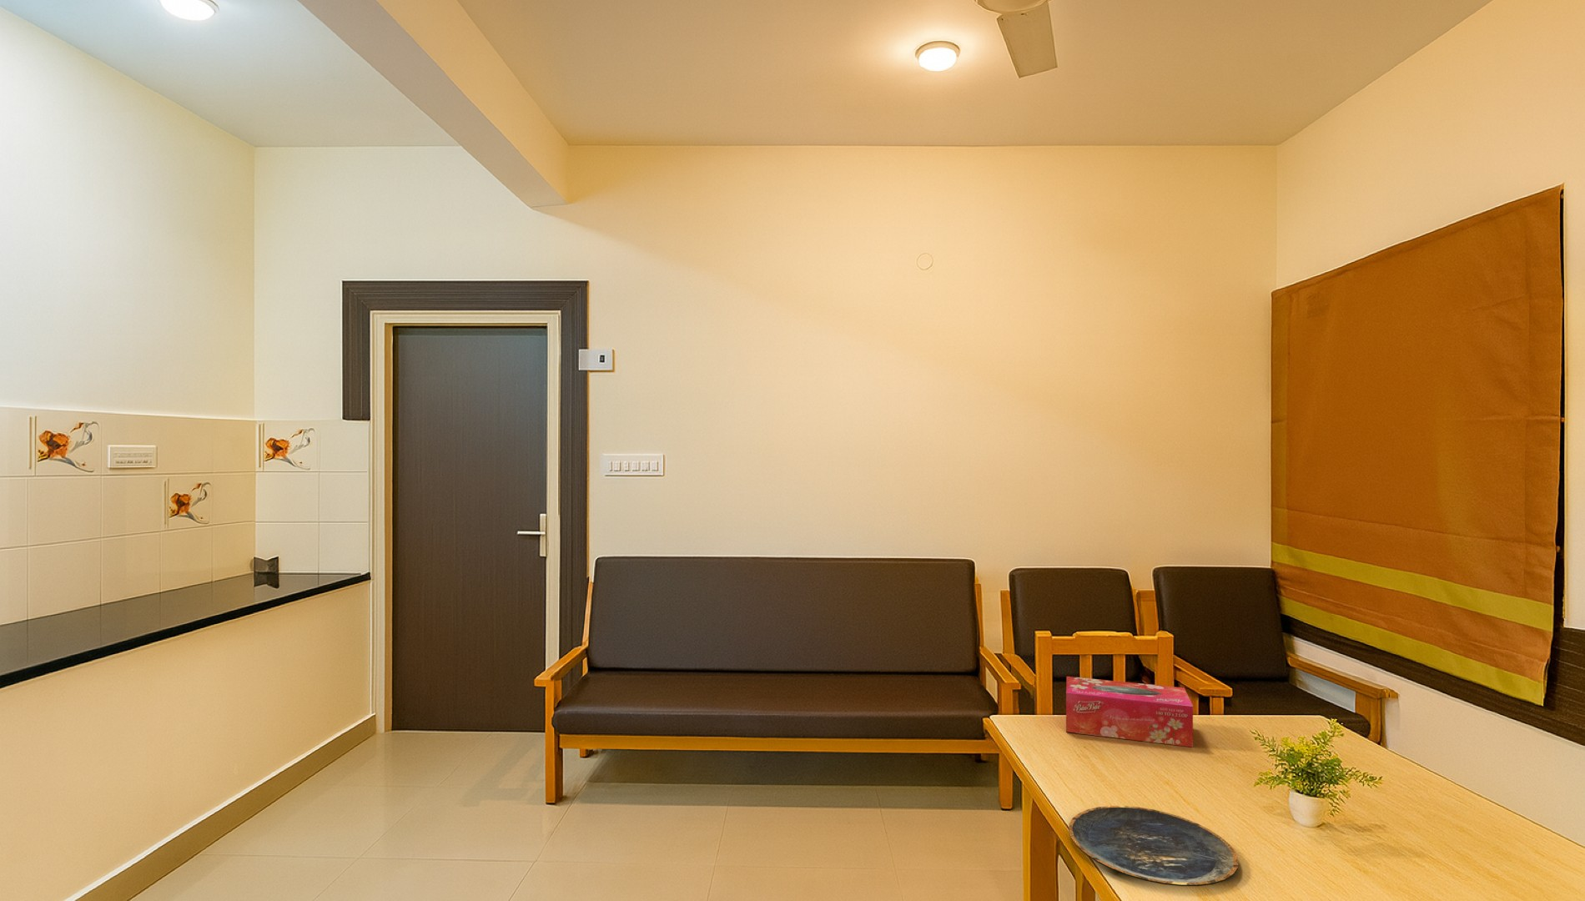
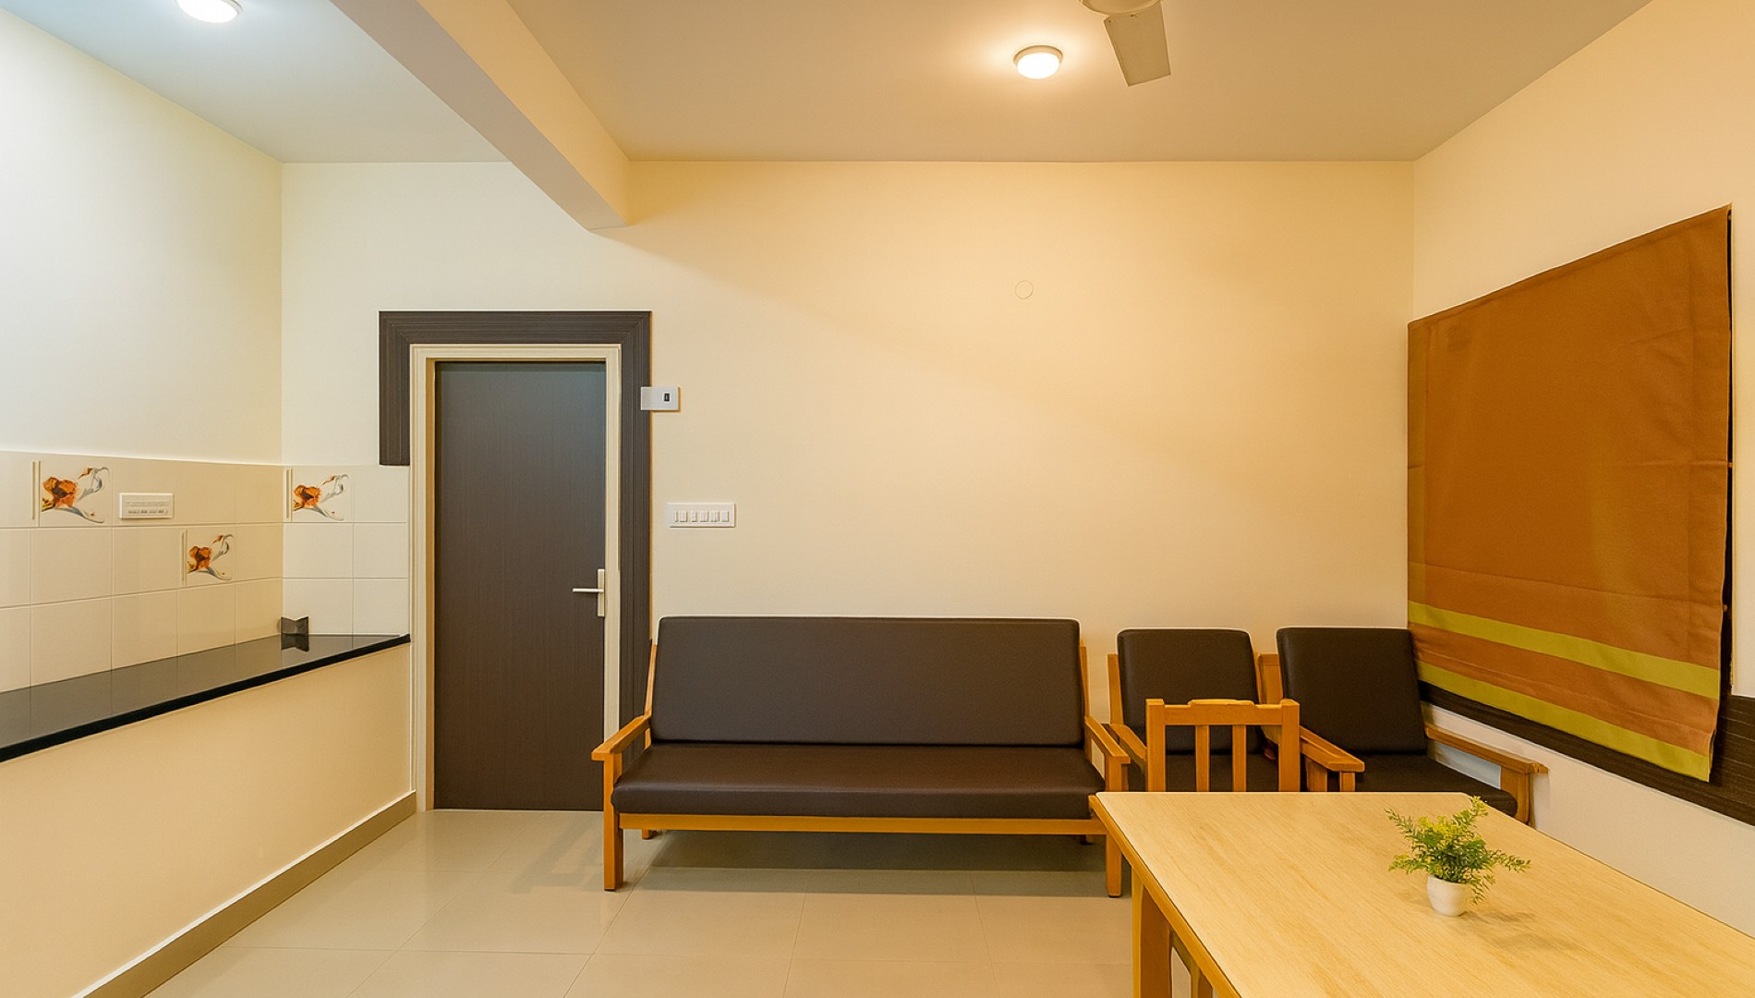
- tissue box [1066,676,1194,748]
- plate [1068,805,1240,887]
